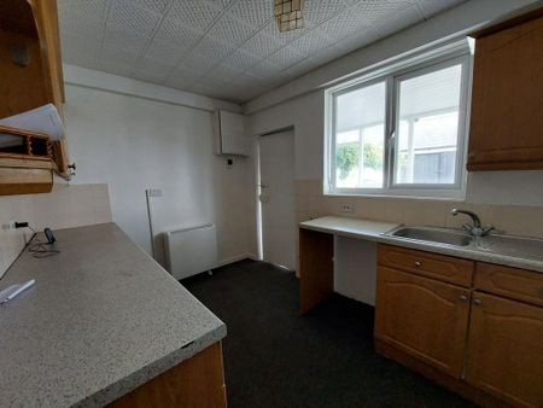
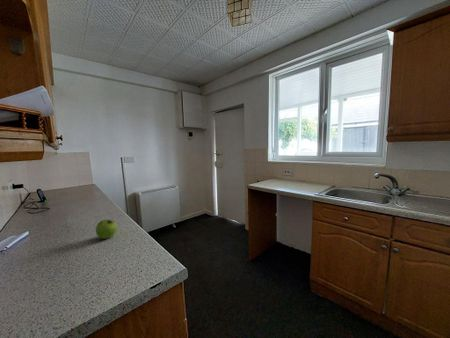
+ fruit [95,219,118,240]
